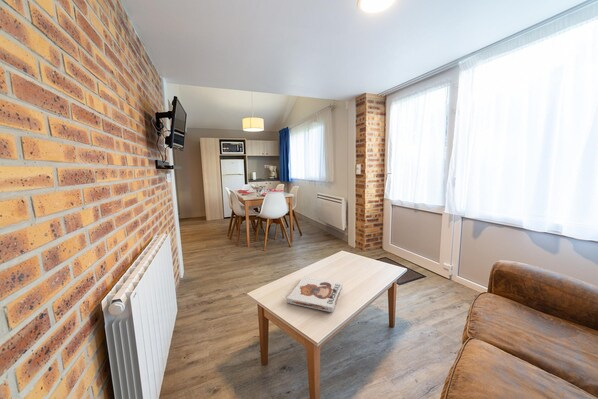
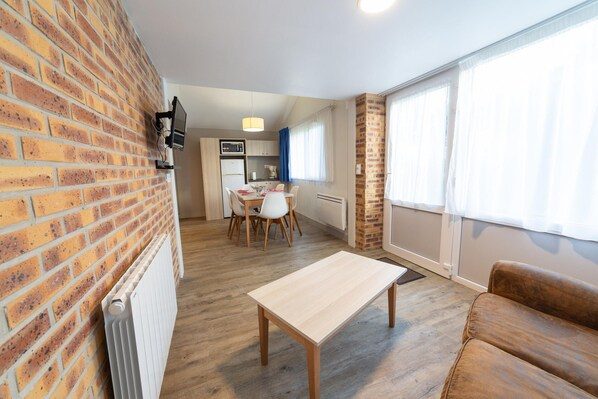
- board game [286,275,344,313]
